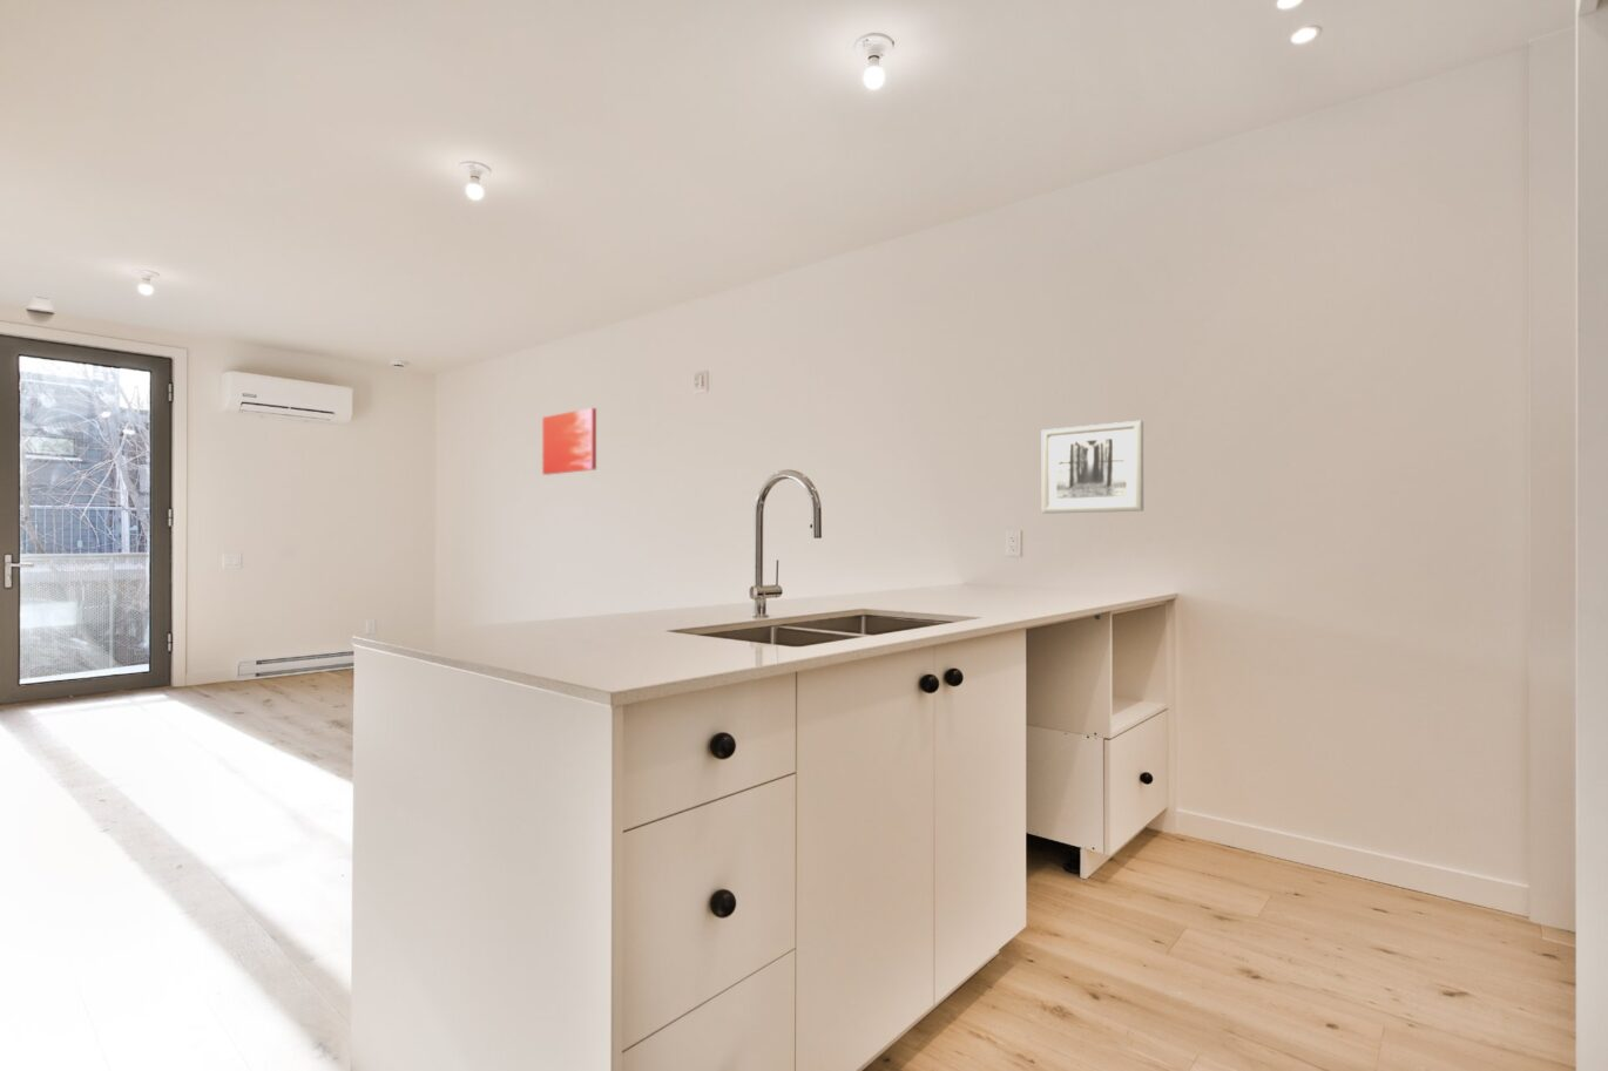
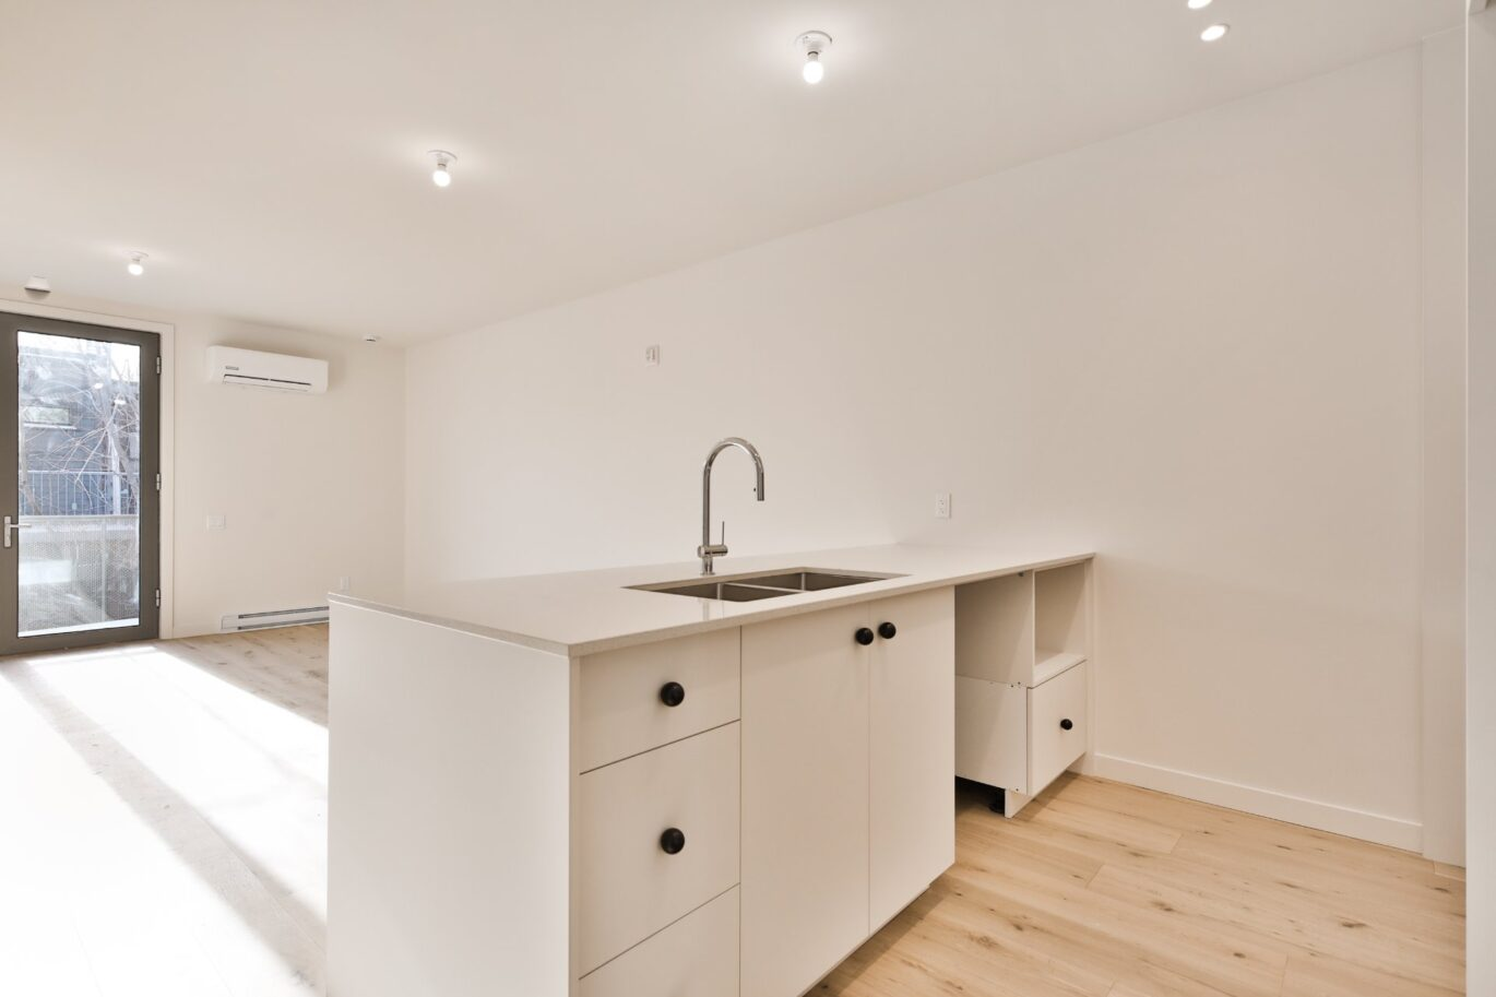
- wall art [1041,420,1144,515]
- wall art [542,408,598,476]
